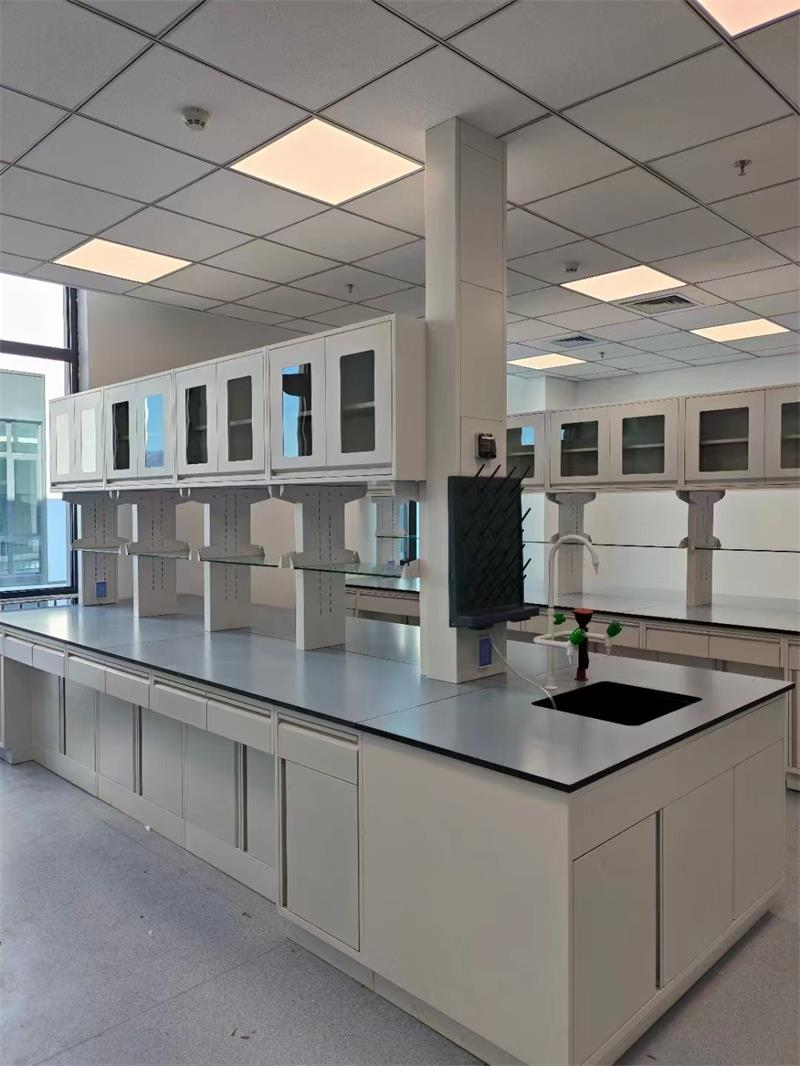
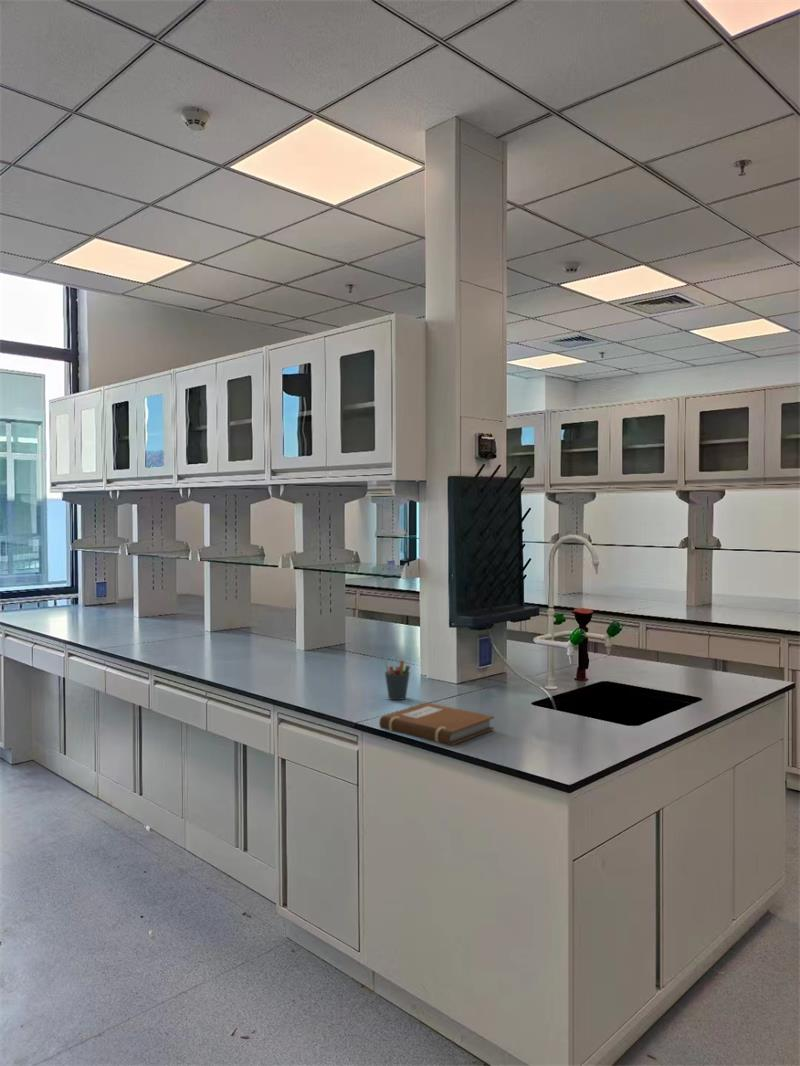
+ pen holder [383,657,411,701]
+ notebook [378,702,495,746]
